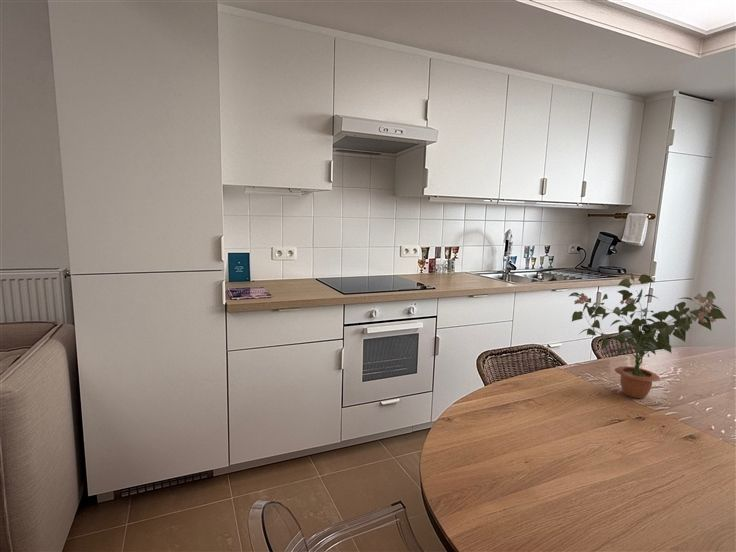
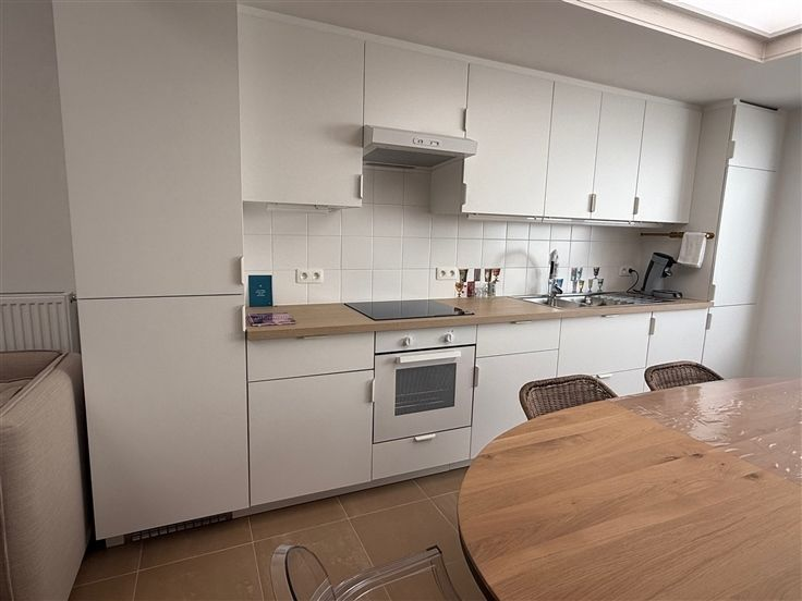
- potted plant [567,272,727,399]
